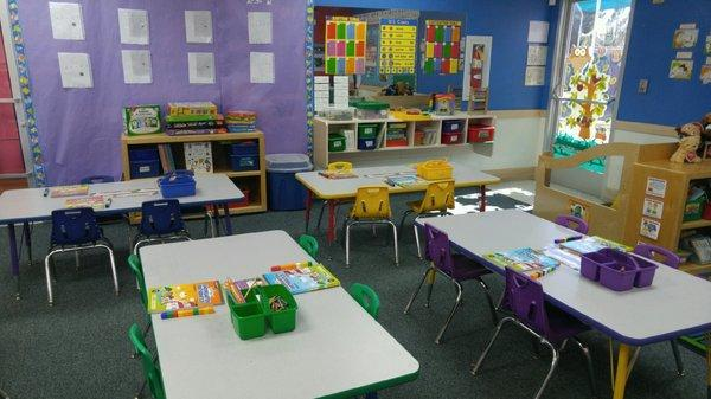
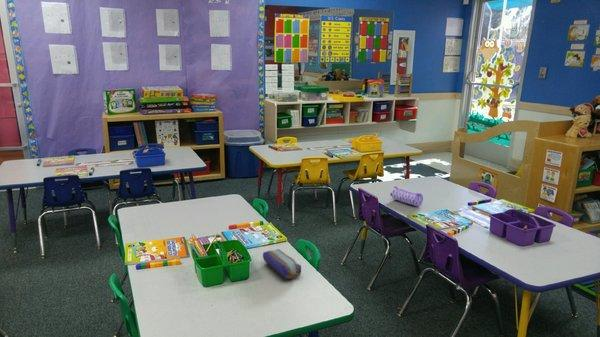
+ pencil case [389,185,424,207]
+ pencil case [262,248,302,280]
